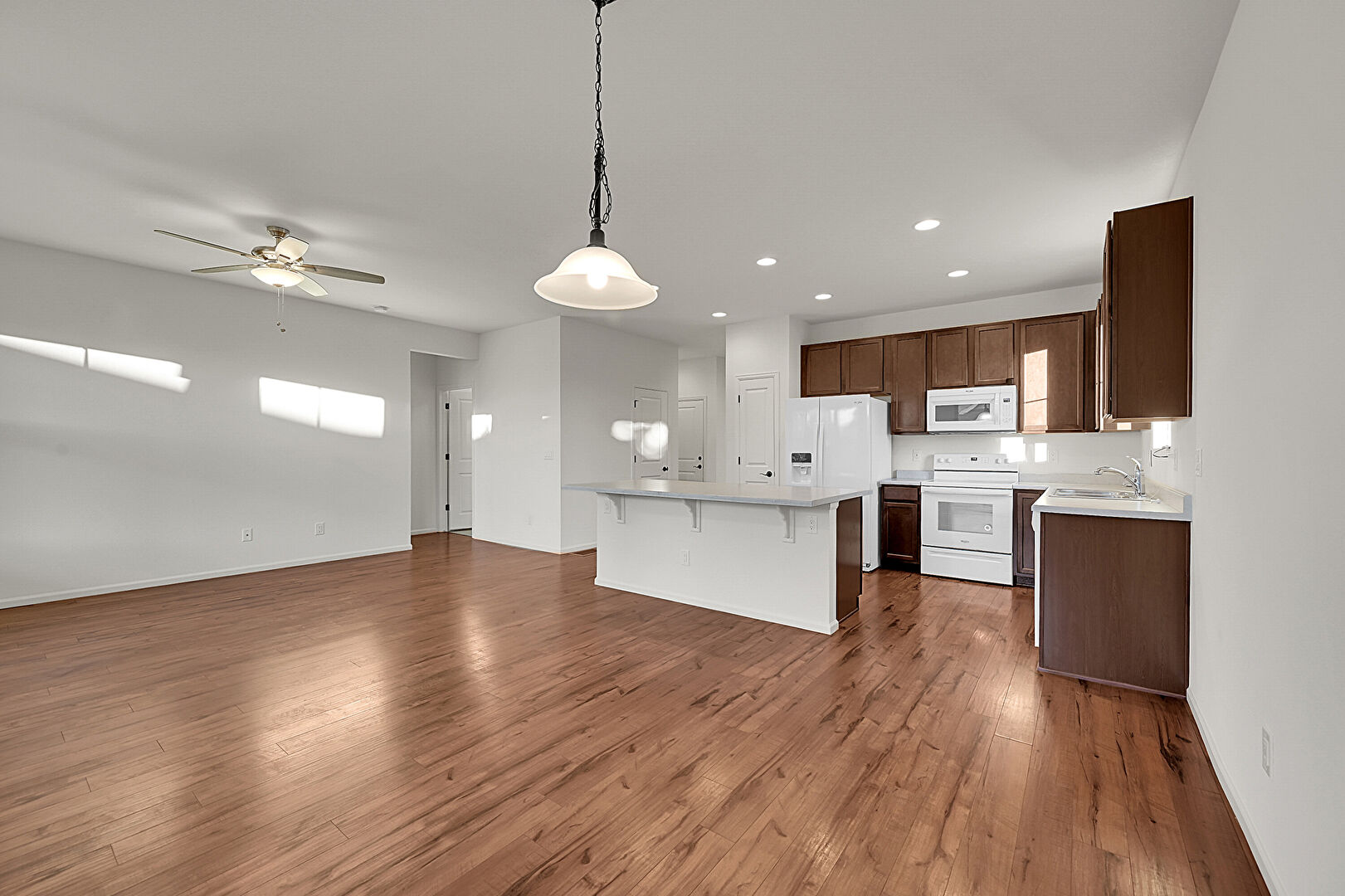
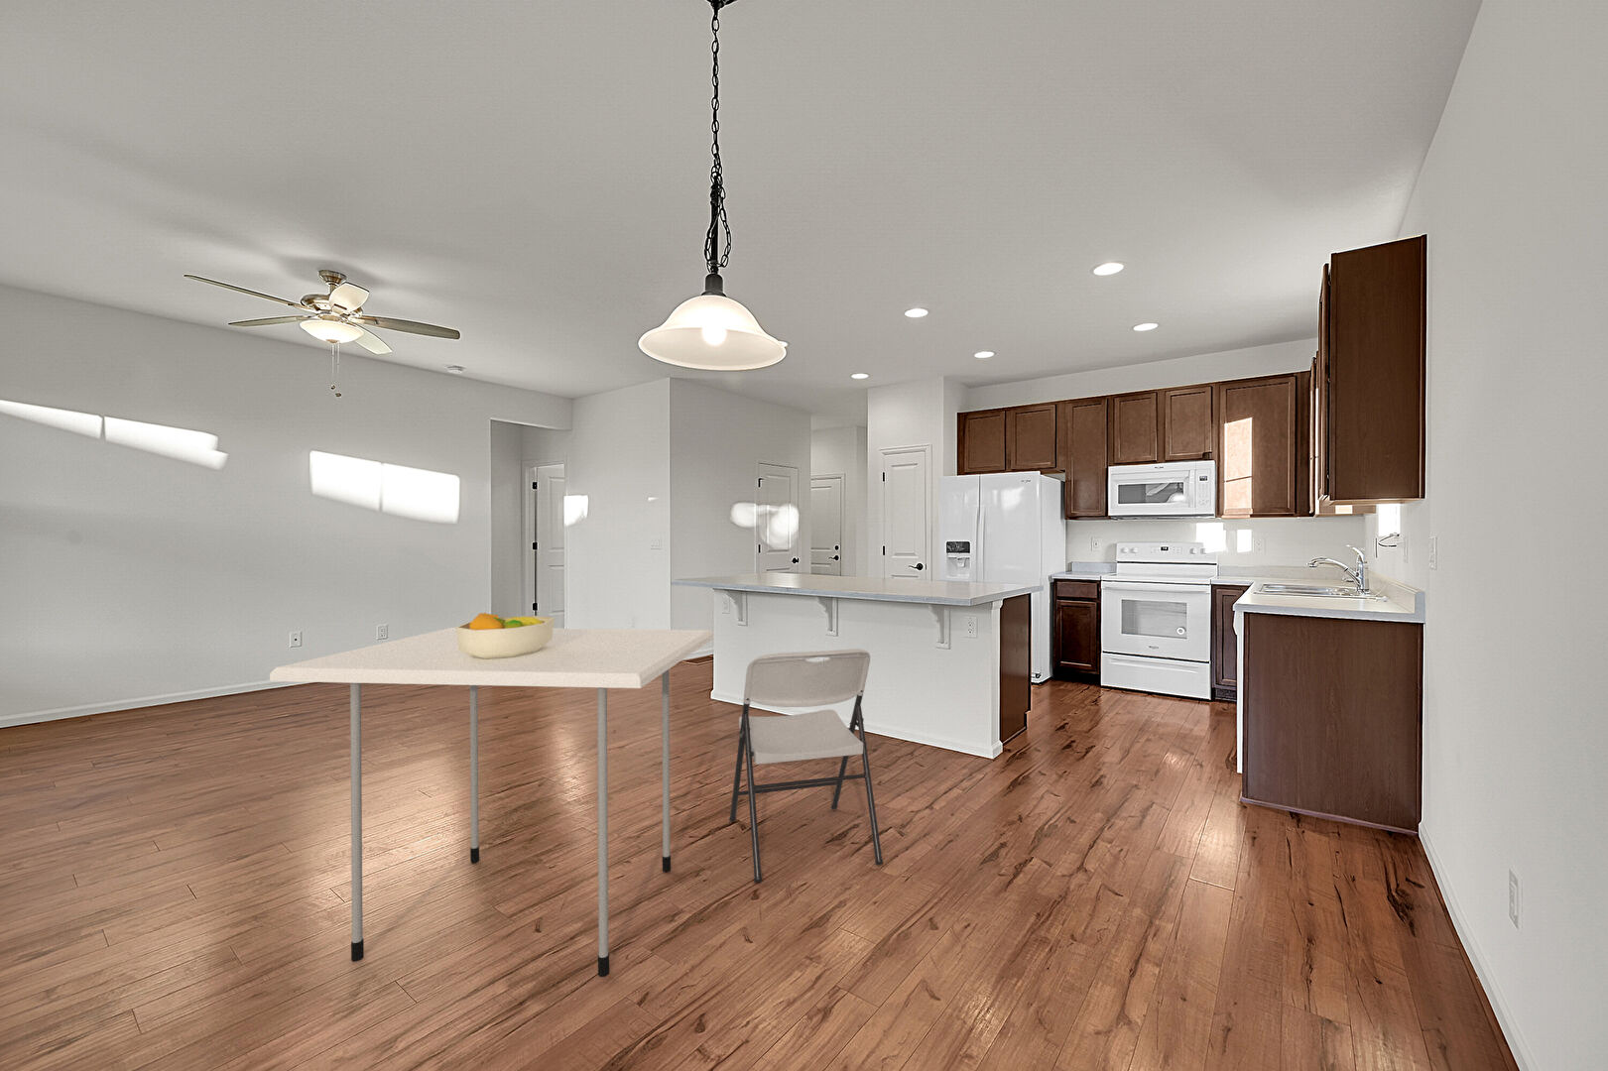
+ chair [728,648,884,883]
+ fruit bowl [454,612,556,660]
+ dining table [269,626,714,978]
